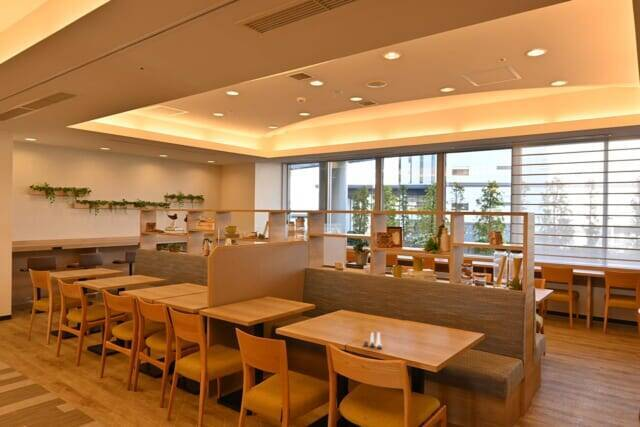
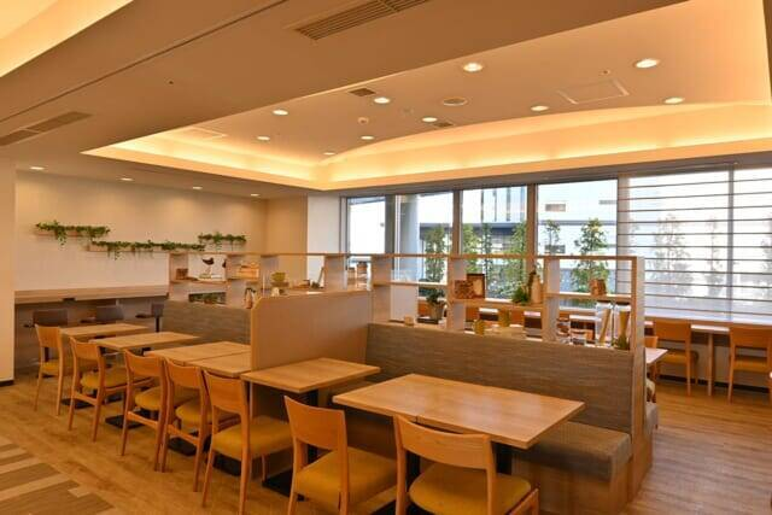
- salt and pepper shaker set [362,331,383,350]
